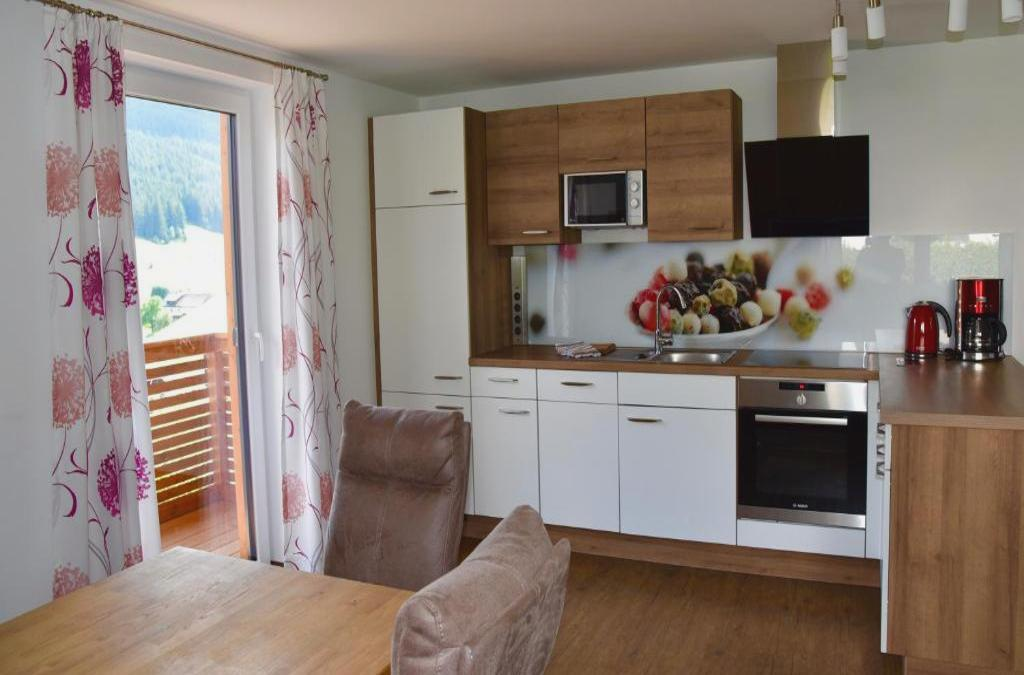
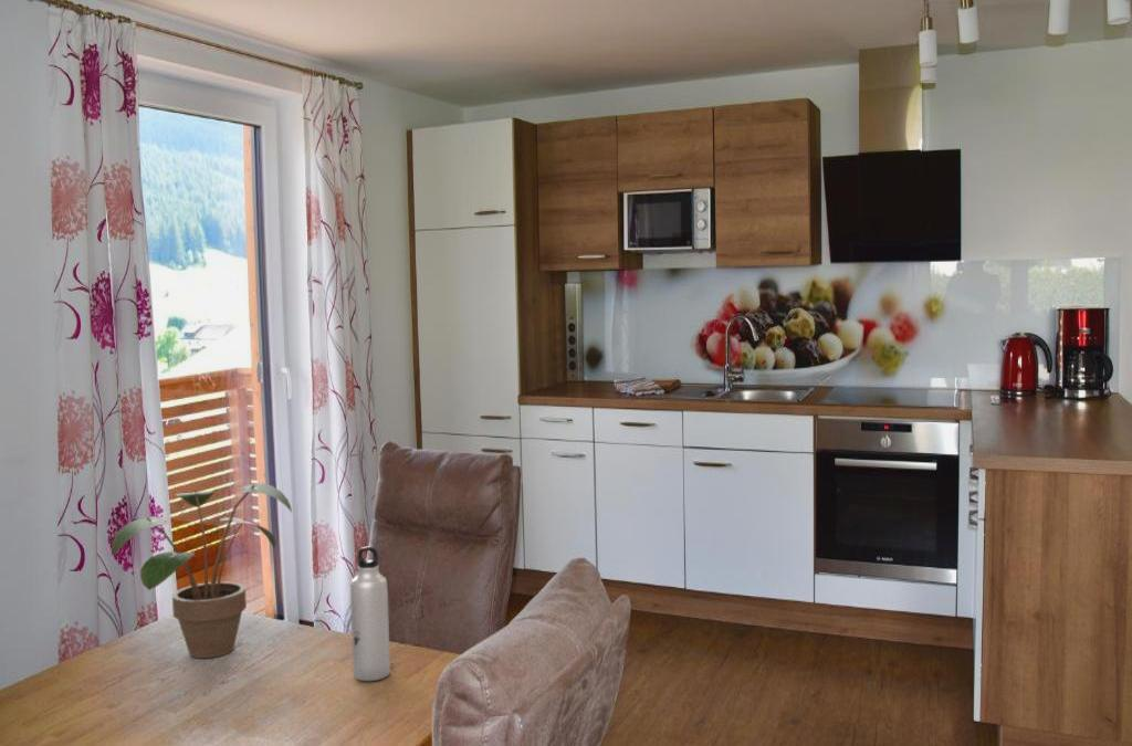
+ water bottle [349,546,391,682]
+ potted plant [111,483,293,659]
